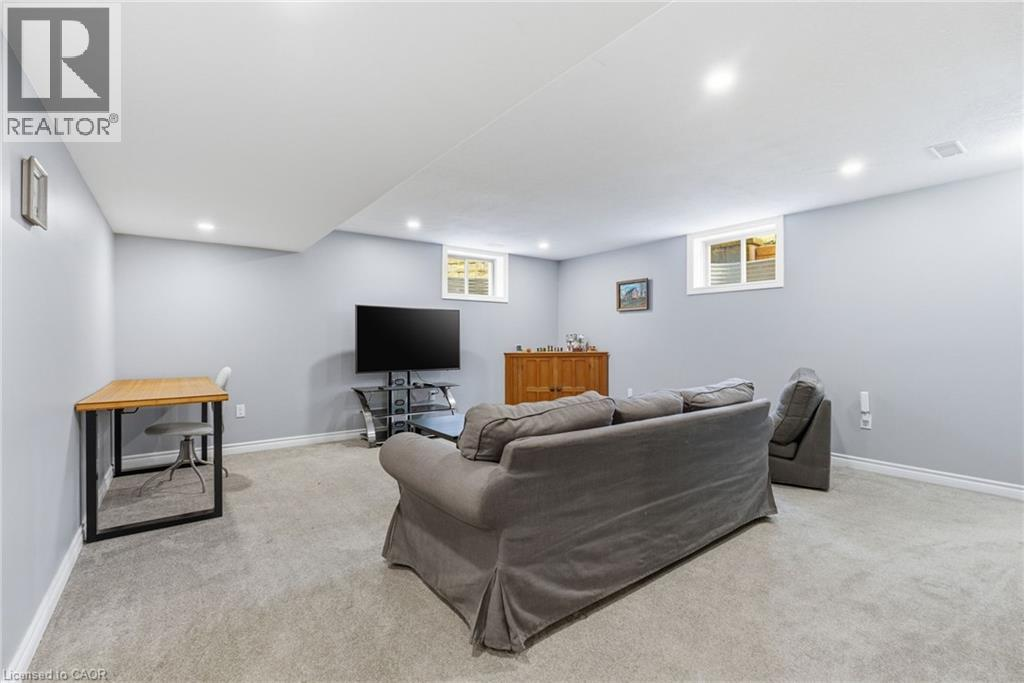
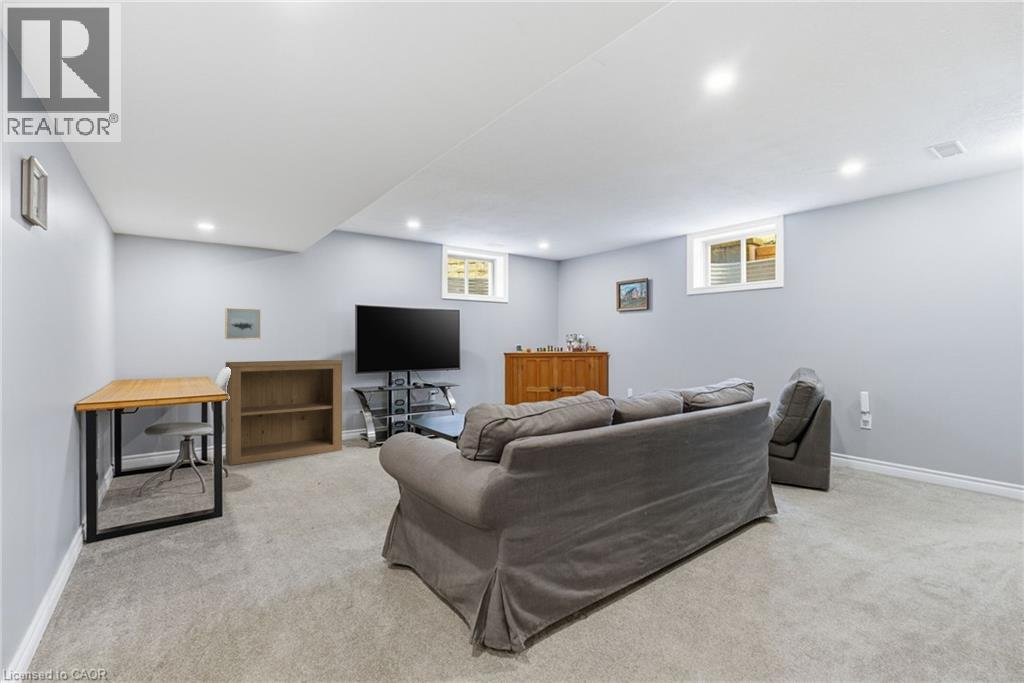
+ bookshelf [224,359,344,466]
+ wall art [224,307,261,340]
